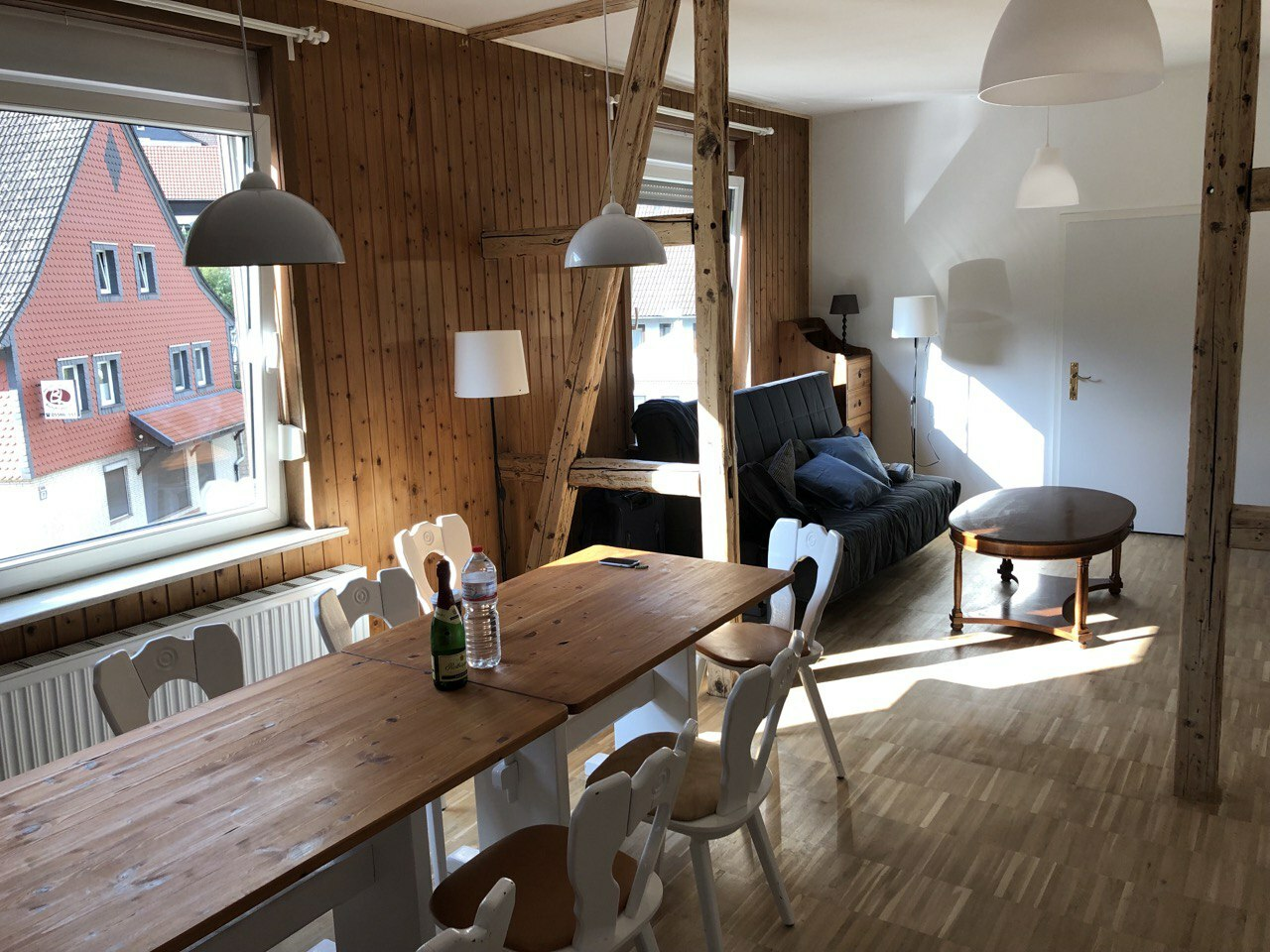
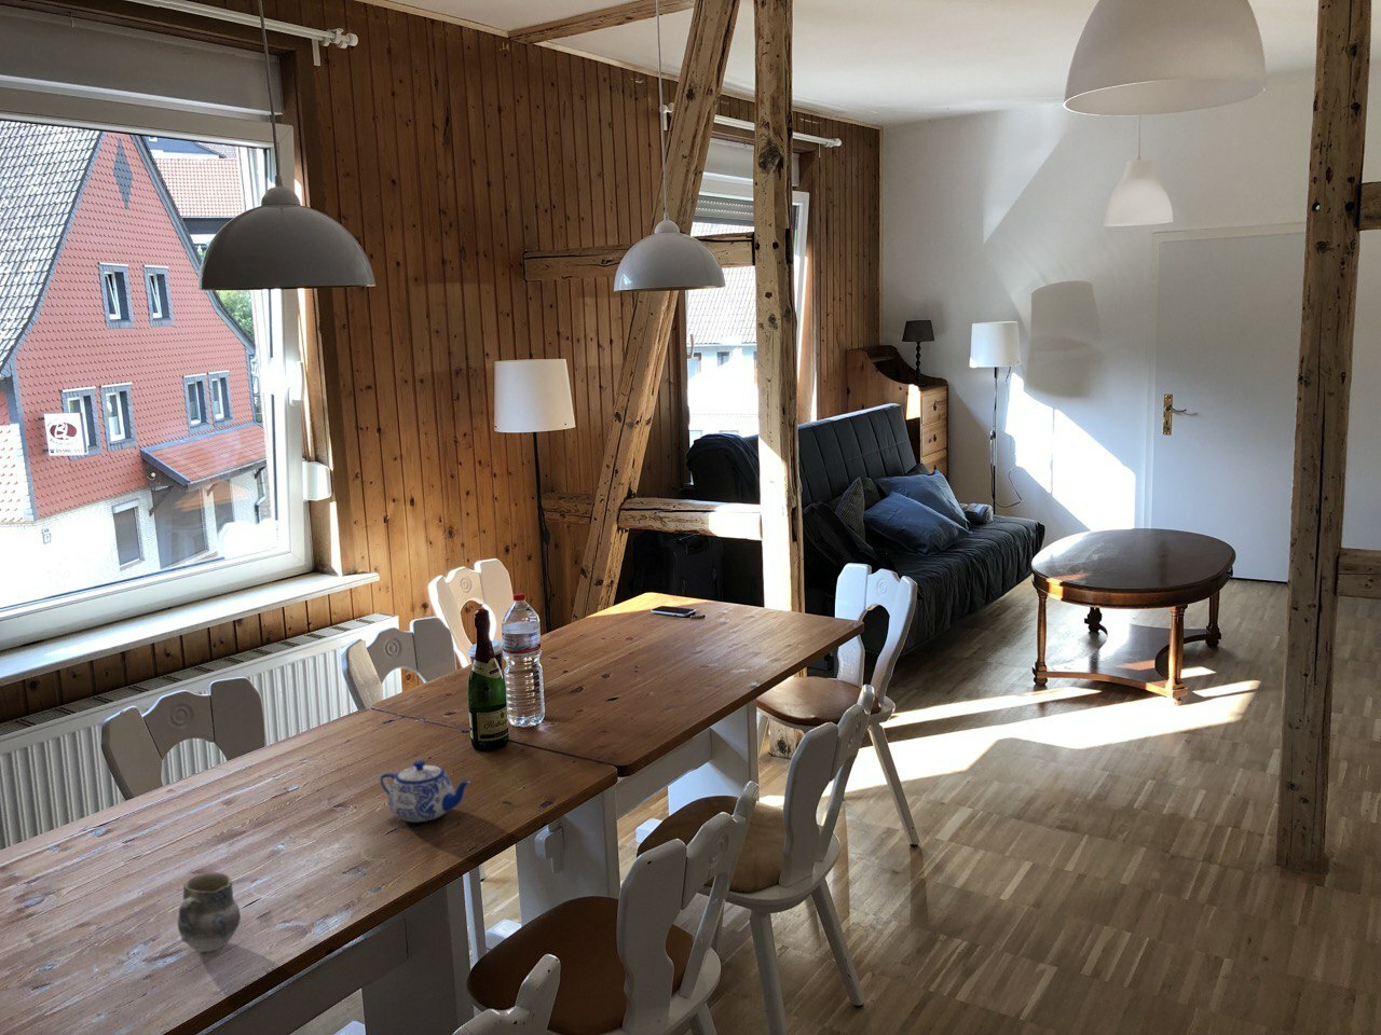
+ teapot [378,759,472,823]
+ cup [176,871,241,953]
